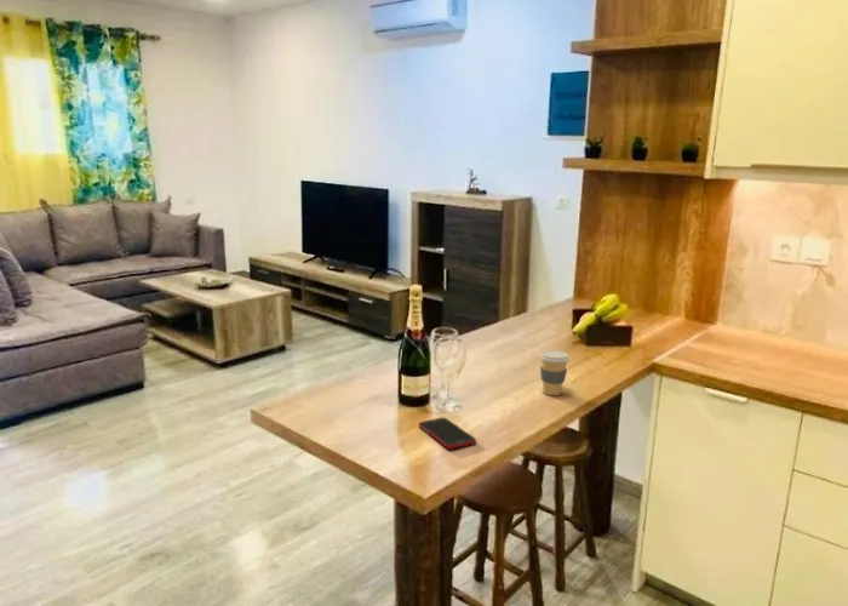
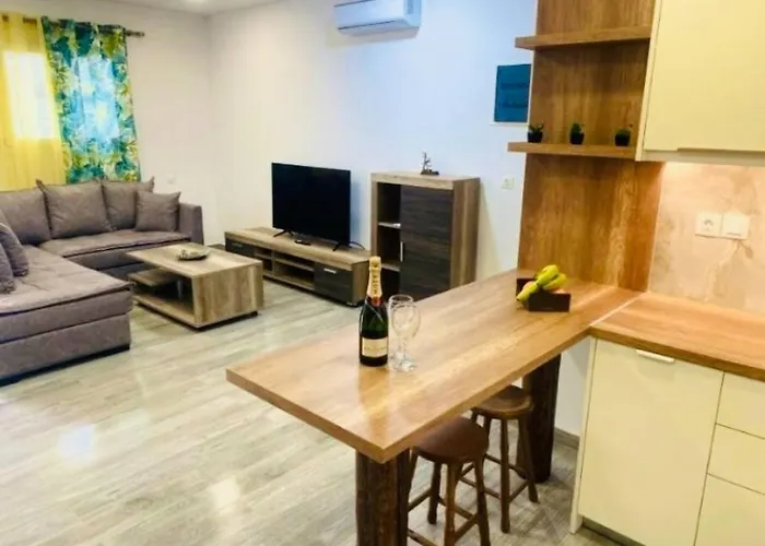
- coffee cup [538,349,571,396]
- cell phone [418,417,477,451]
